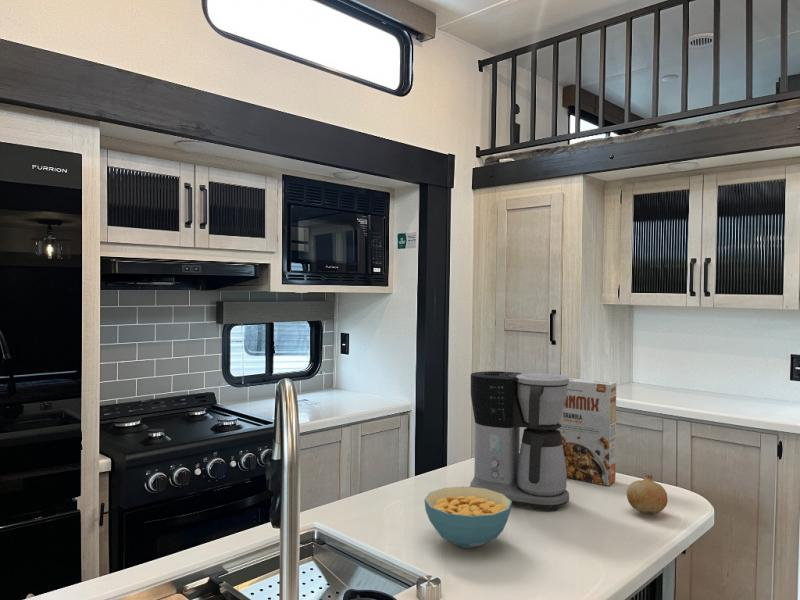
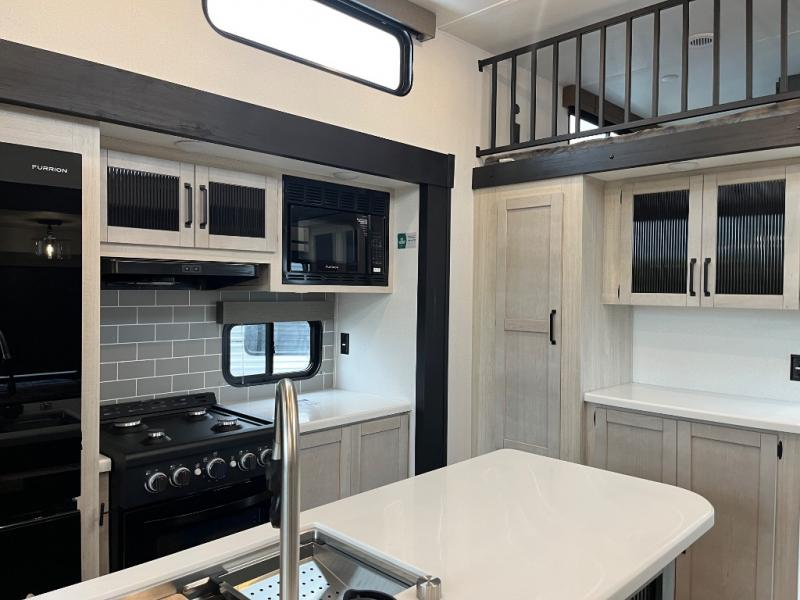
- cereal box [556,377,617,487]
- coffee maker [469,370,570,512]
- fruit [626,473,669,515]
- cereal bowl [423,486,512,549]
